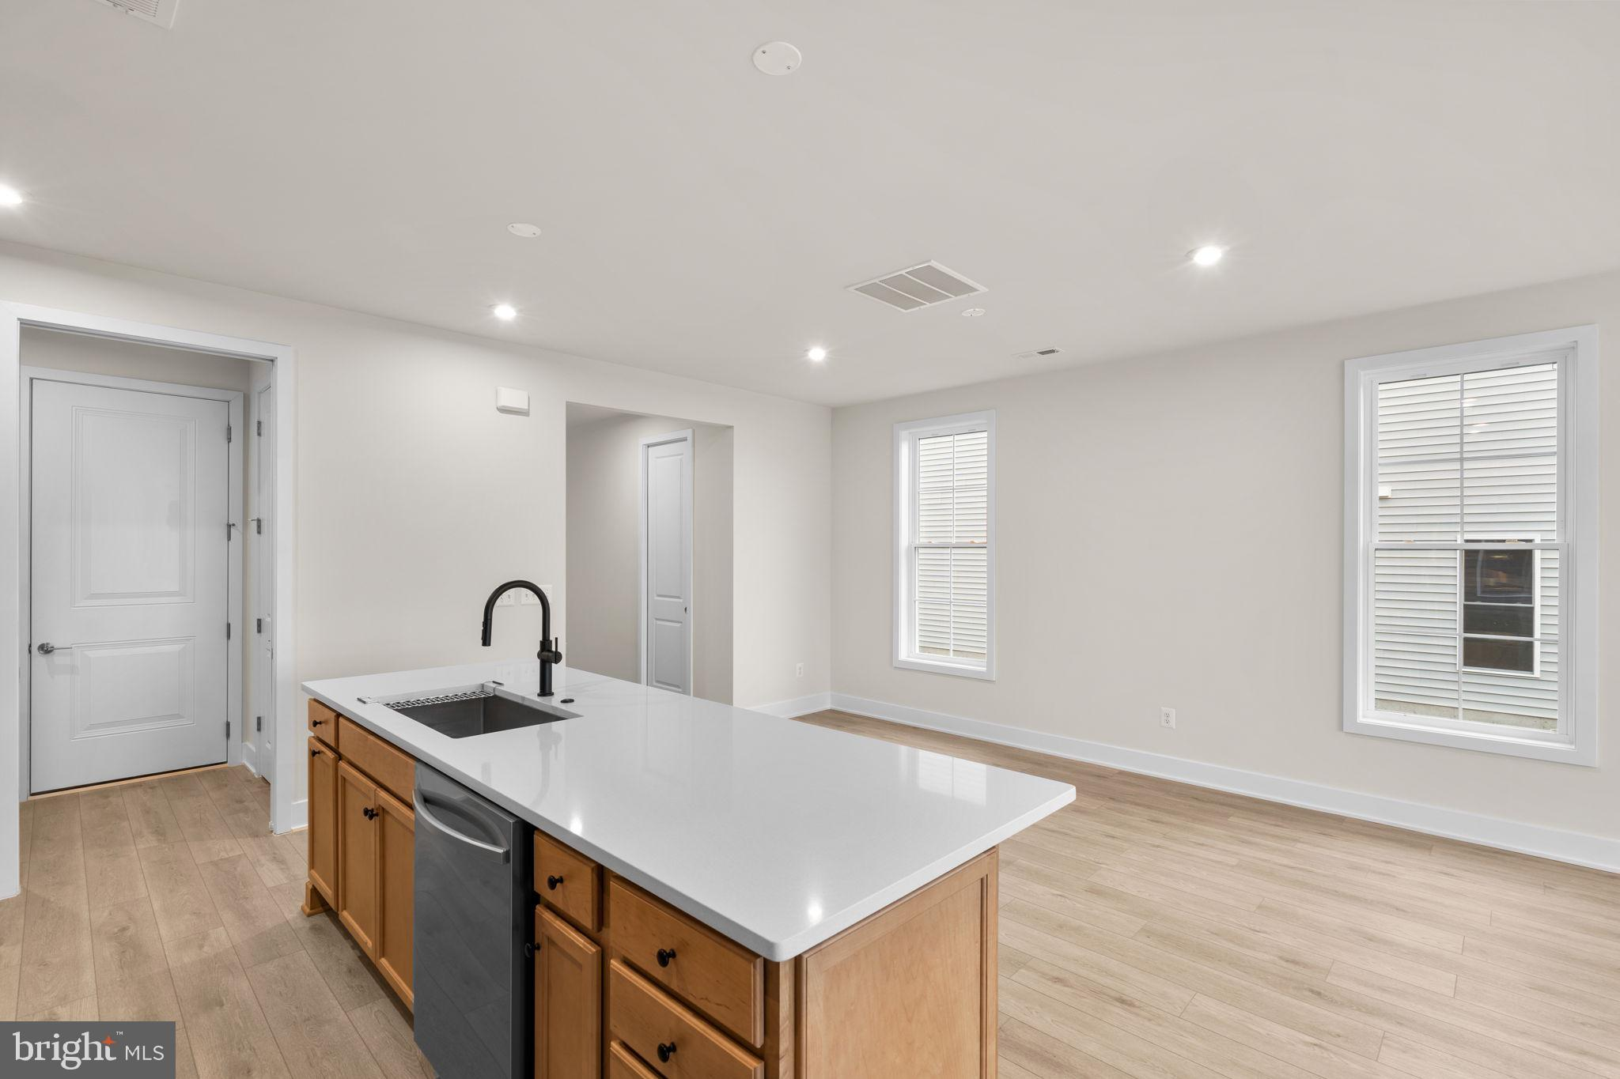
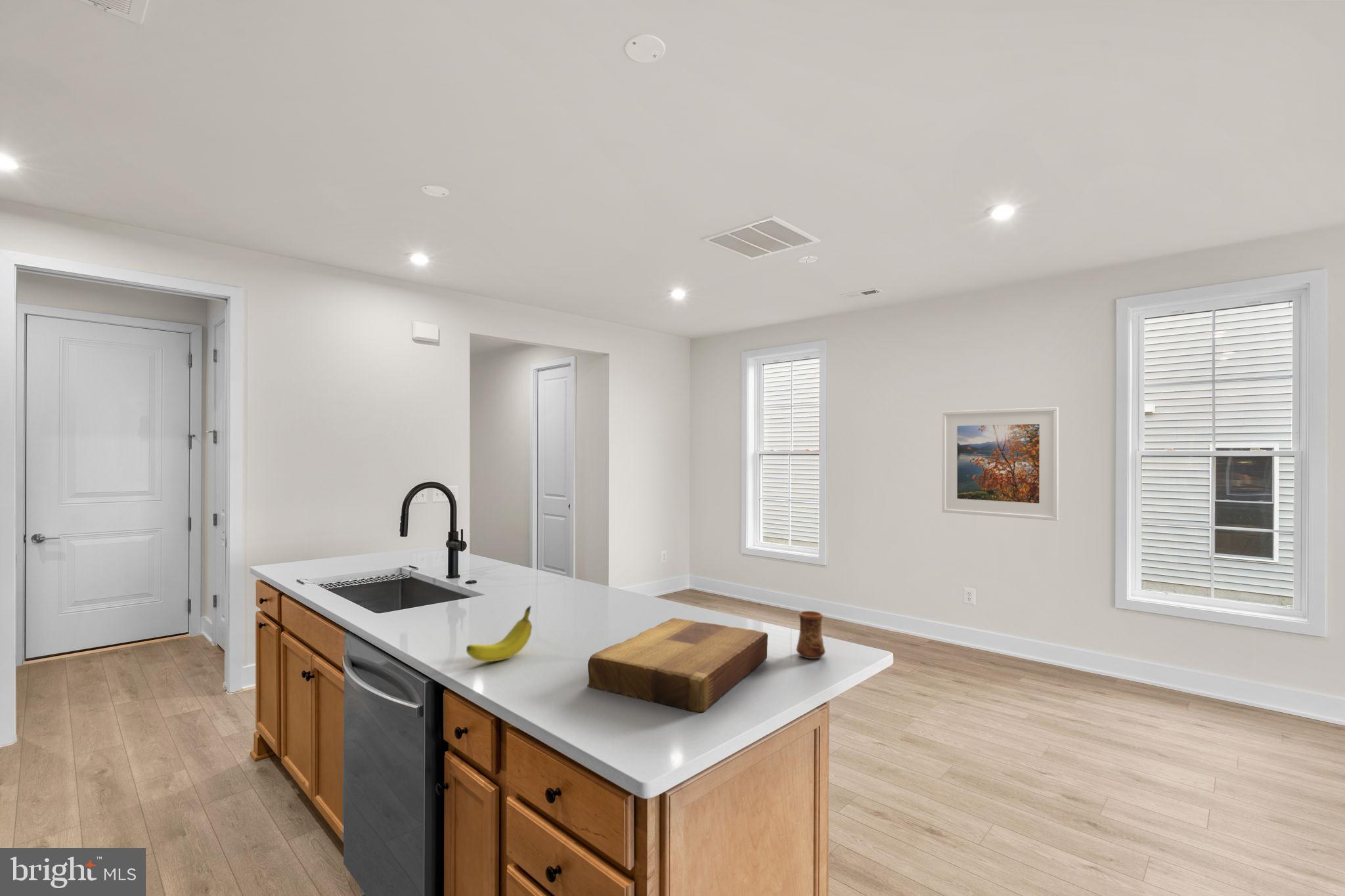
+ fruit [466,605,533,662]
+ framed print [941,406,1059,521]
+ cup [795,610,826,660]
+ cutting board [586,618,768,713]
